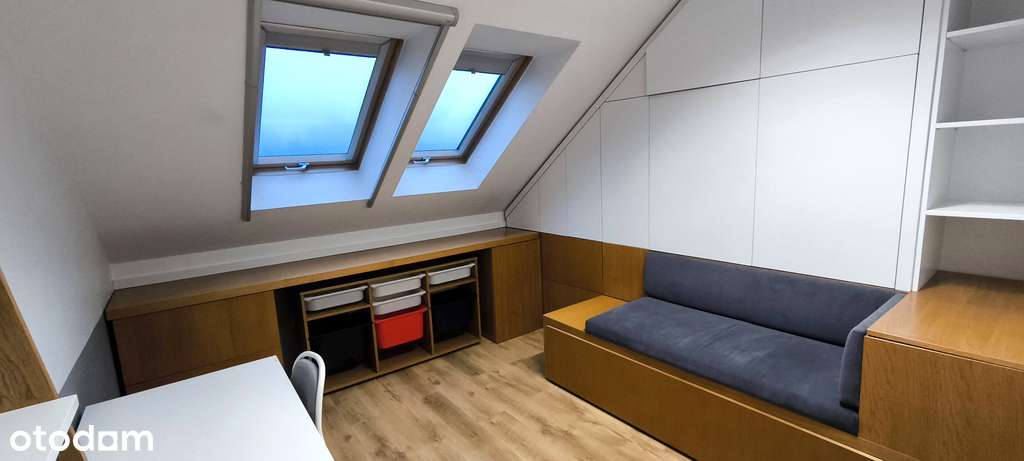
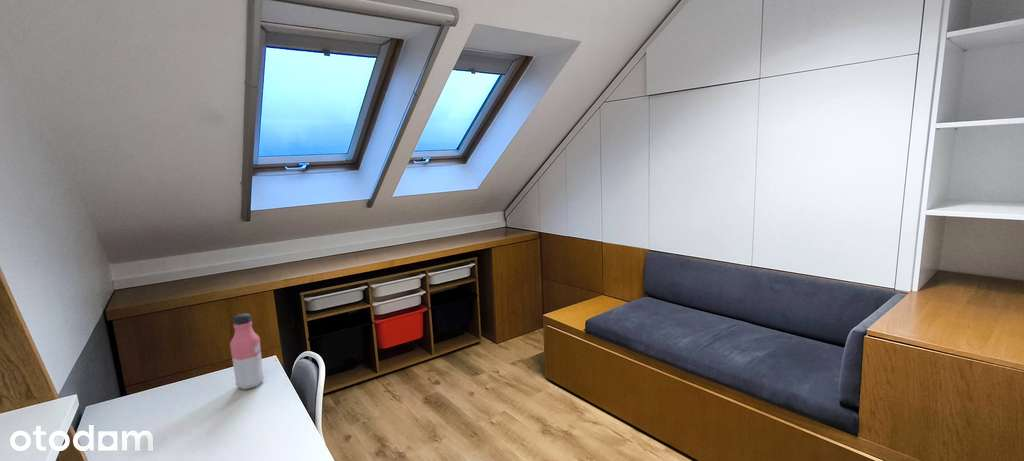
+ water bottle [229,312,265,391]
